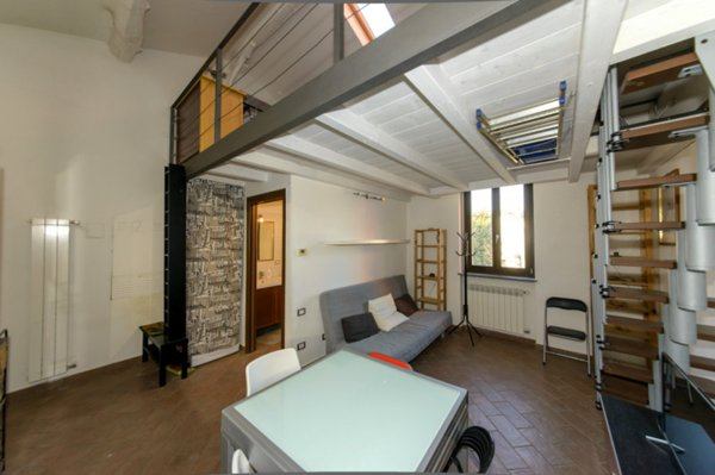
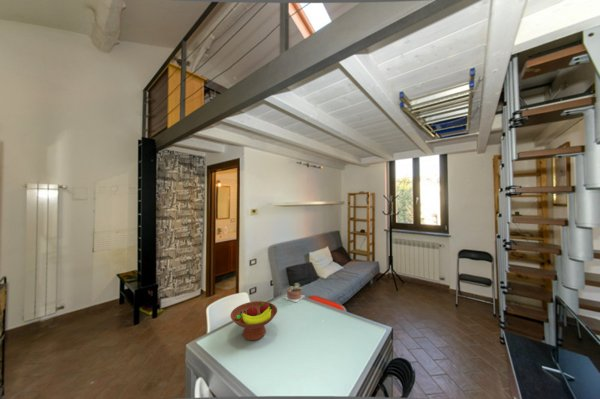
+ fruit bowl [230,300,278,341]
+ succulent plant [283,282,306,303]
